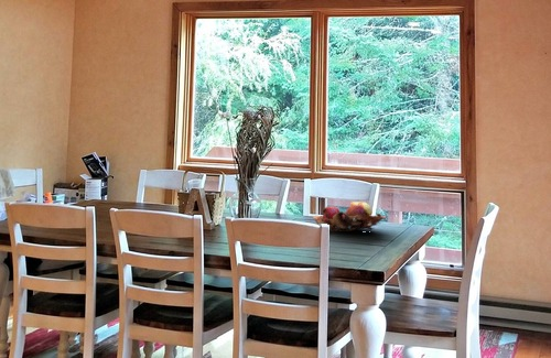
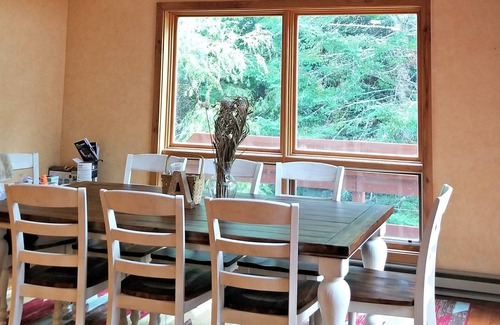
- fruit basket [312,200,387,232]
